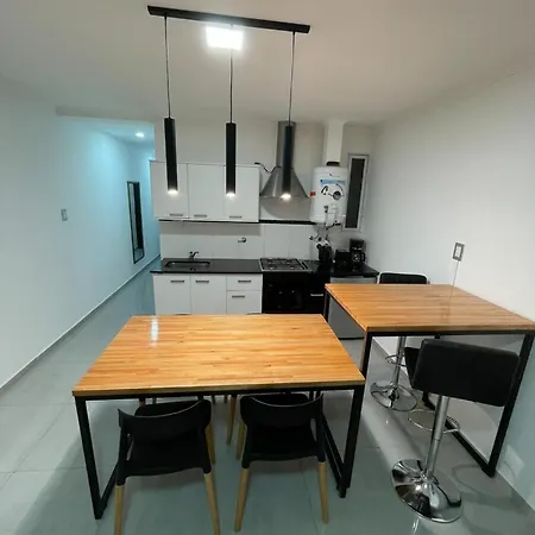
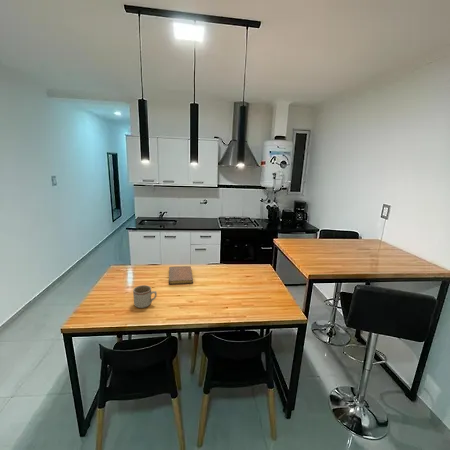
+ notebook [168,265,194,285]
+ mug [132,284,158,309]
